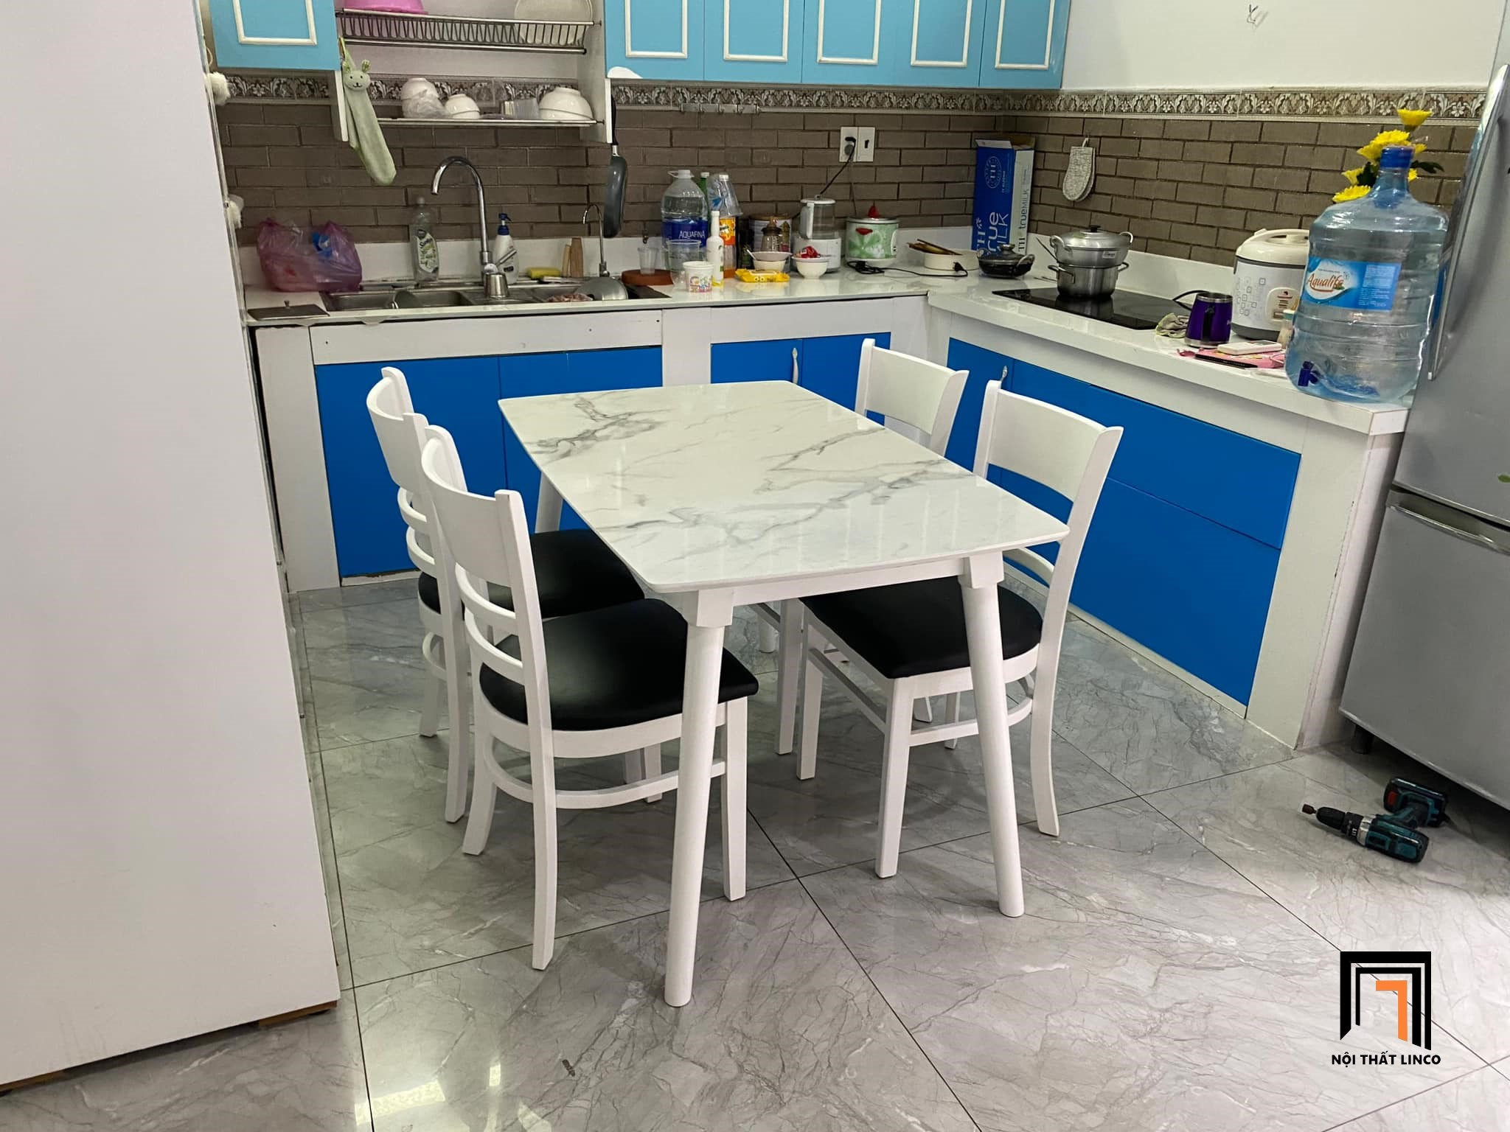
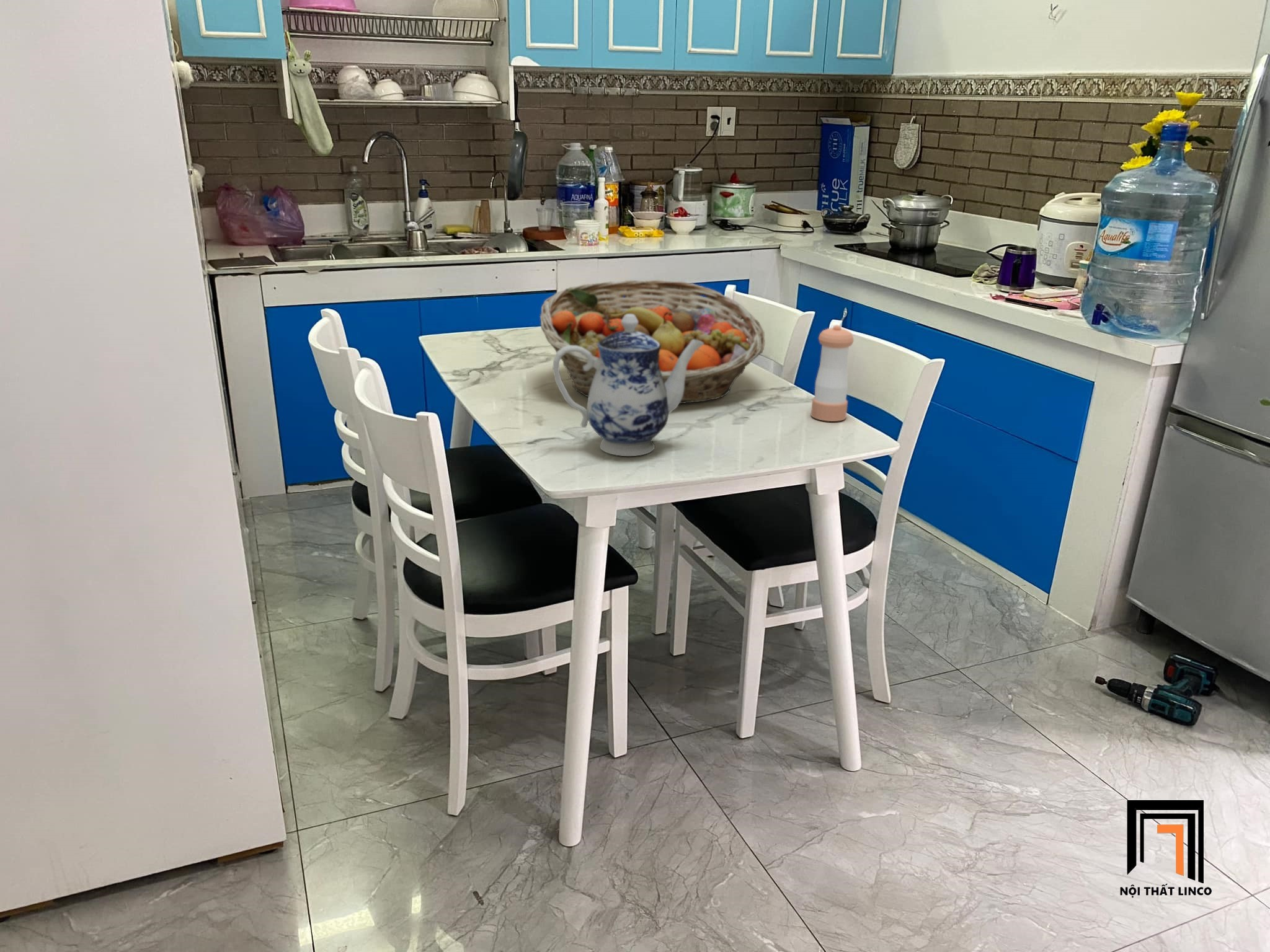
+ fruit basket [540,279,766,404]
+ teapot [552,314,704,457]
+ pepper shaker [810,325,855,422]
